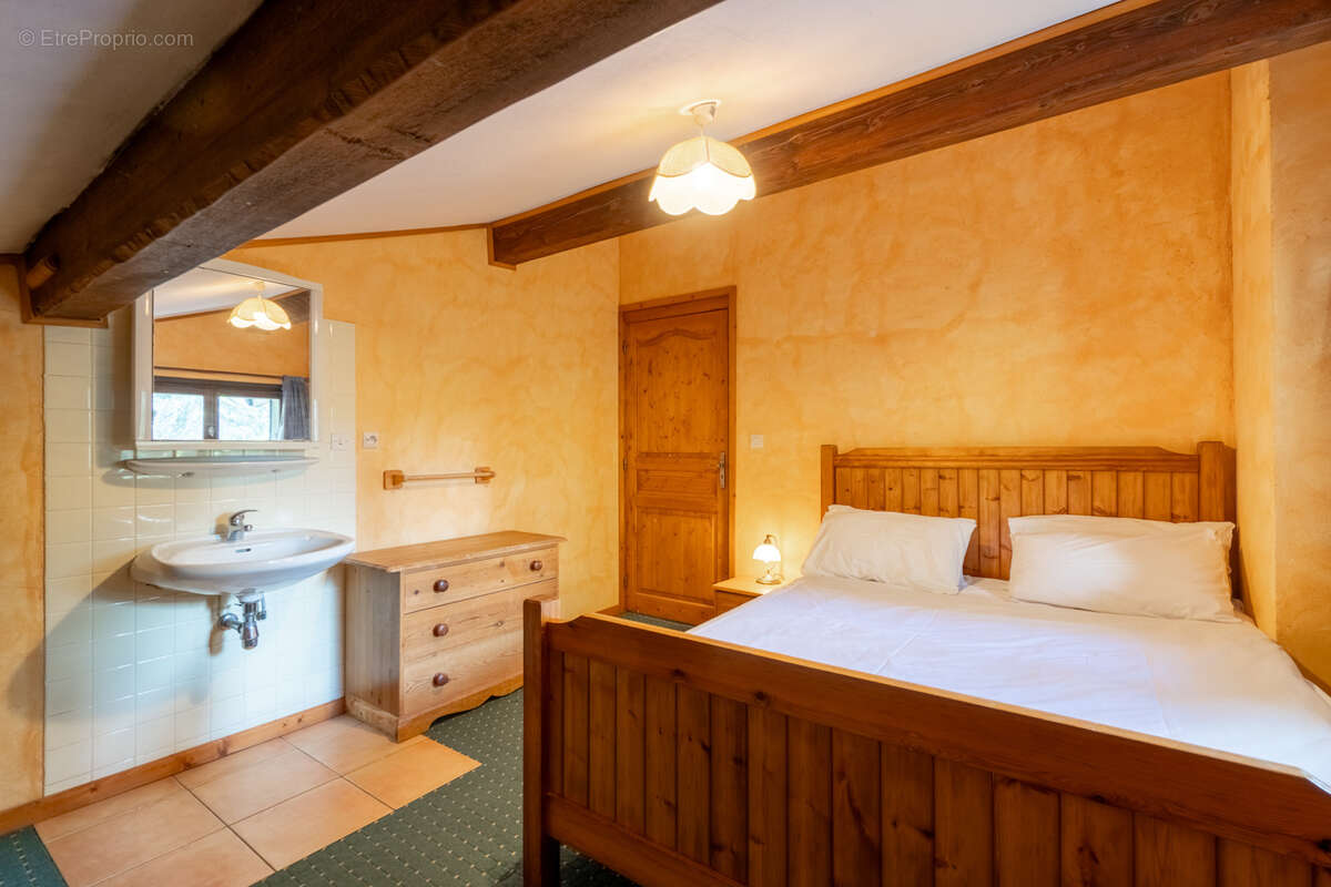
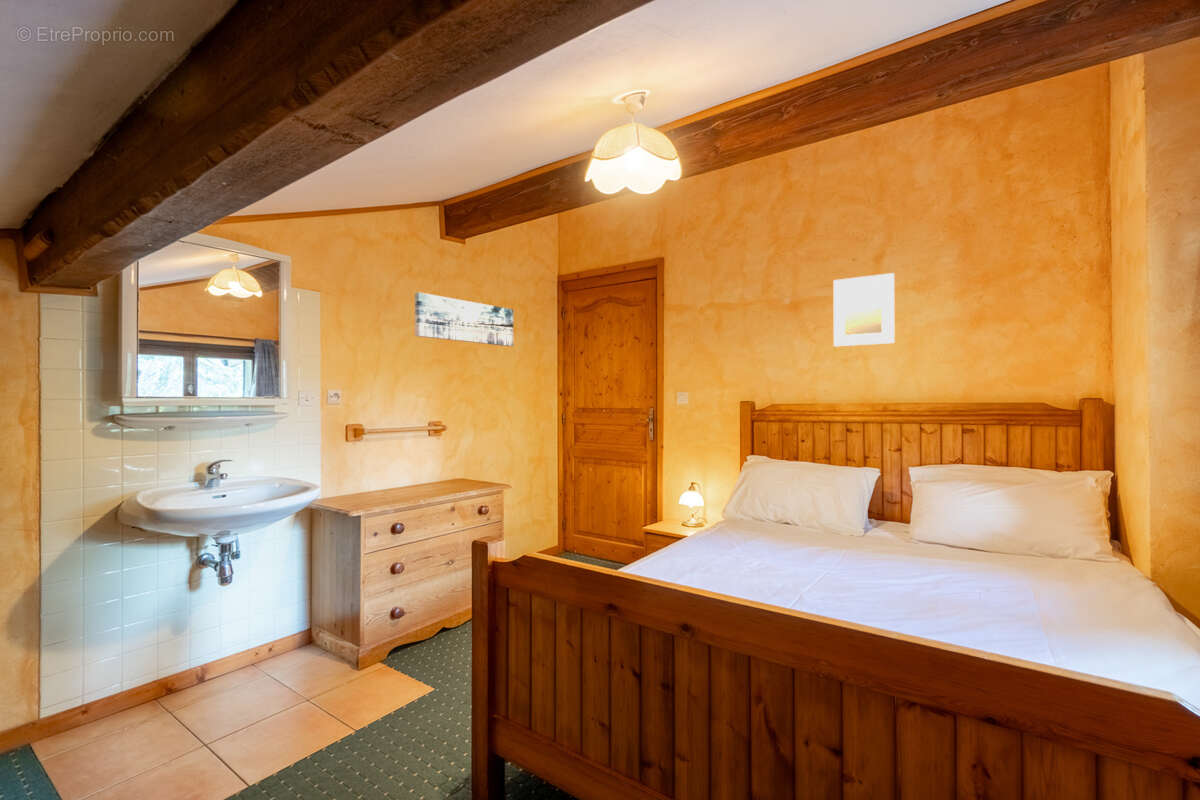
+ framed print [833,272,895,348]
+ wall art [414,291,514,347]
